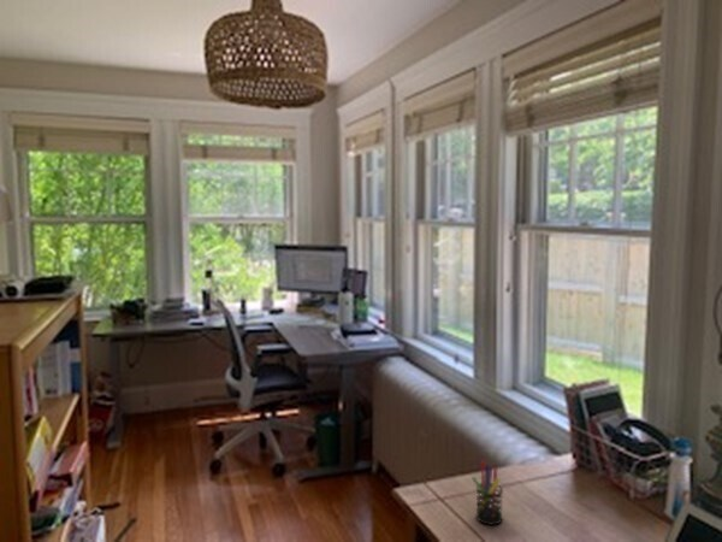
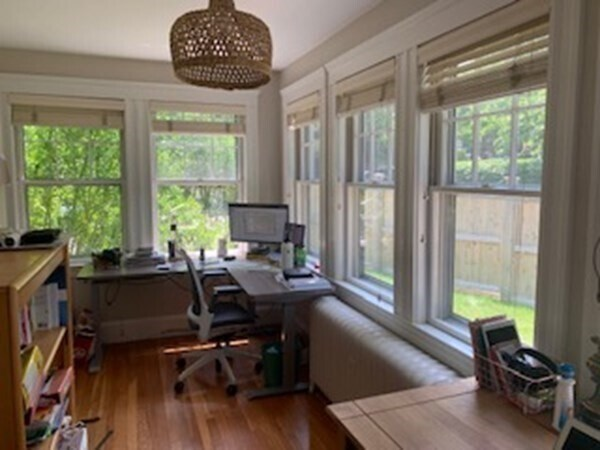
- pen holder [471,460,504,526]
